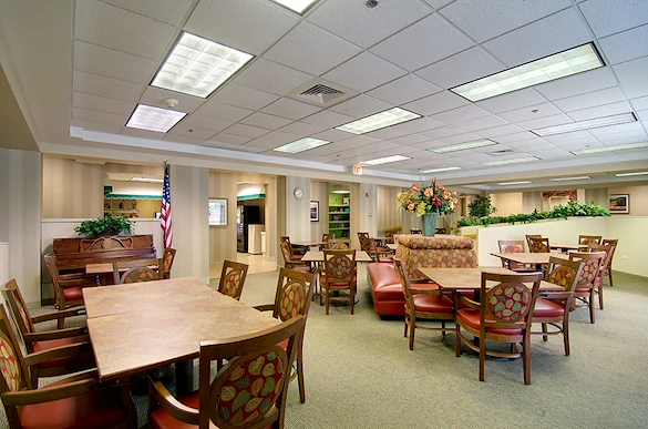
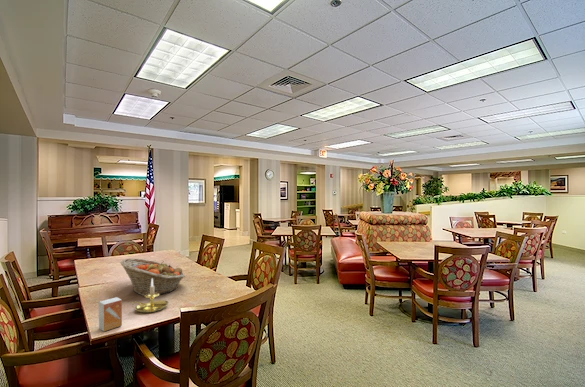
+ fruit basket [119,257,186,297]
+ candle holder [129,279,169,314]
+ small box [98,296,123,333]
